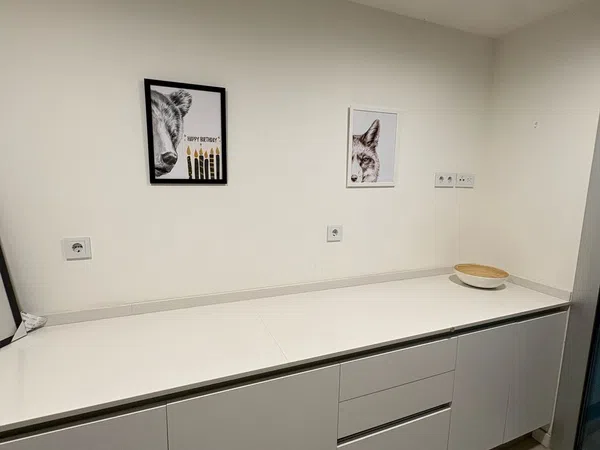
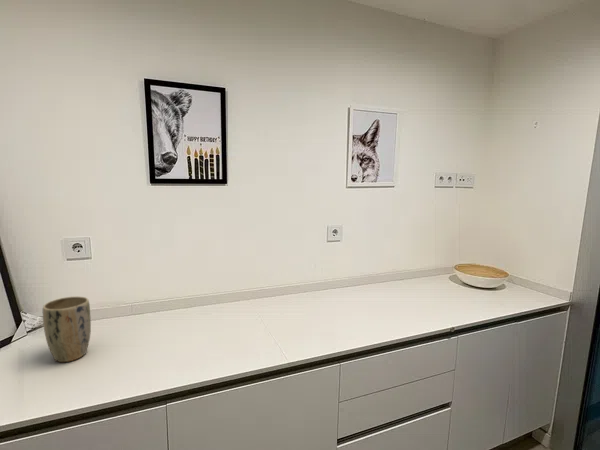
+ plant pot [42,296,92,363]
